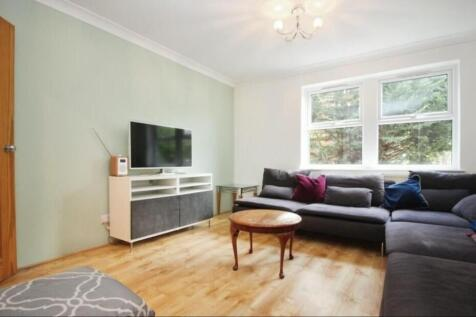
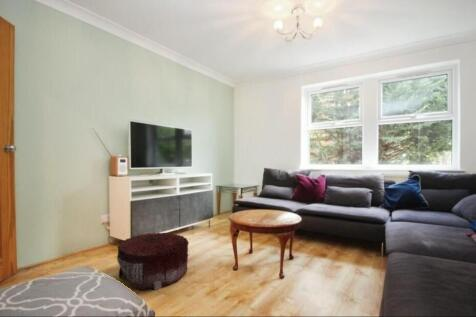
+ pouf [116,231,190,291]
